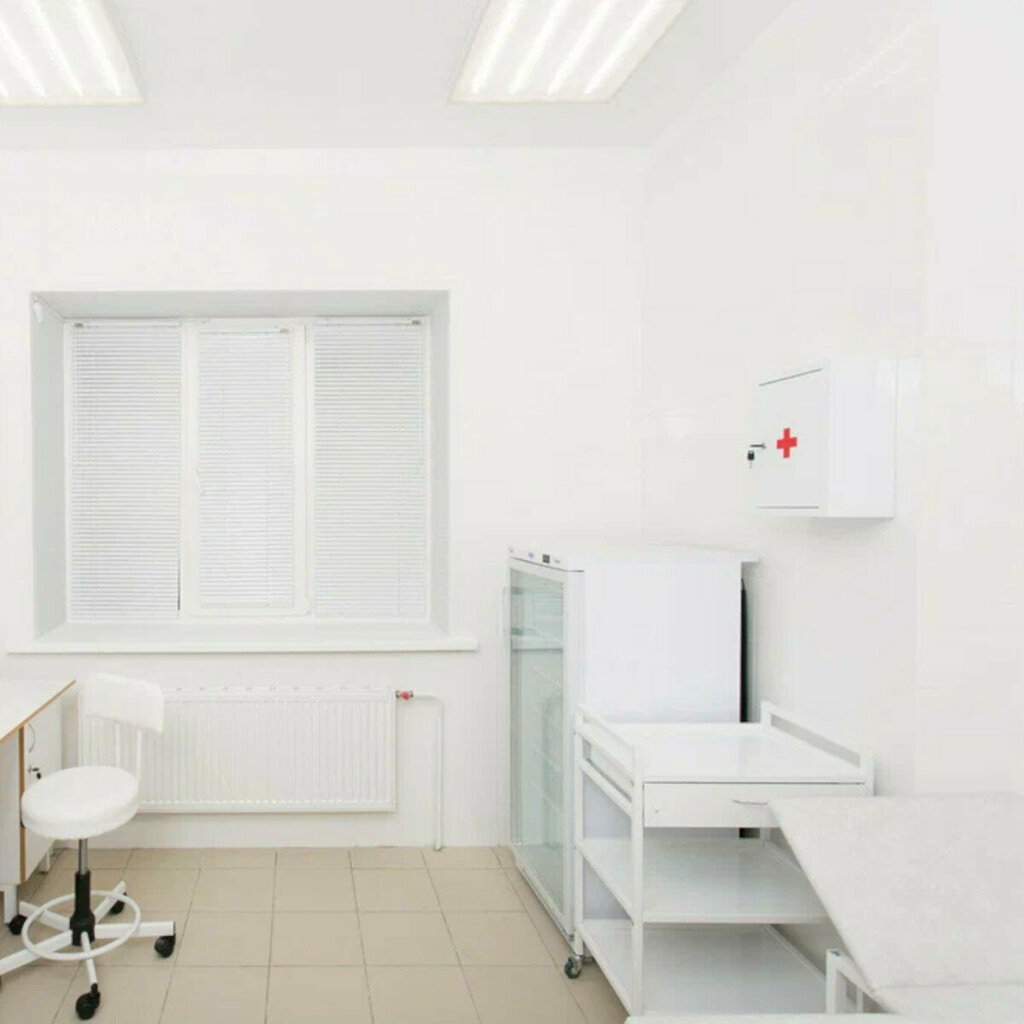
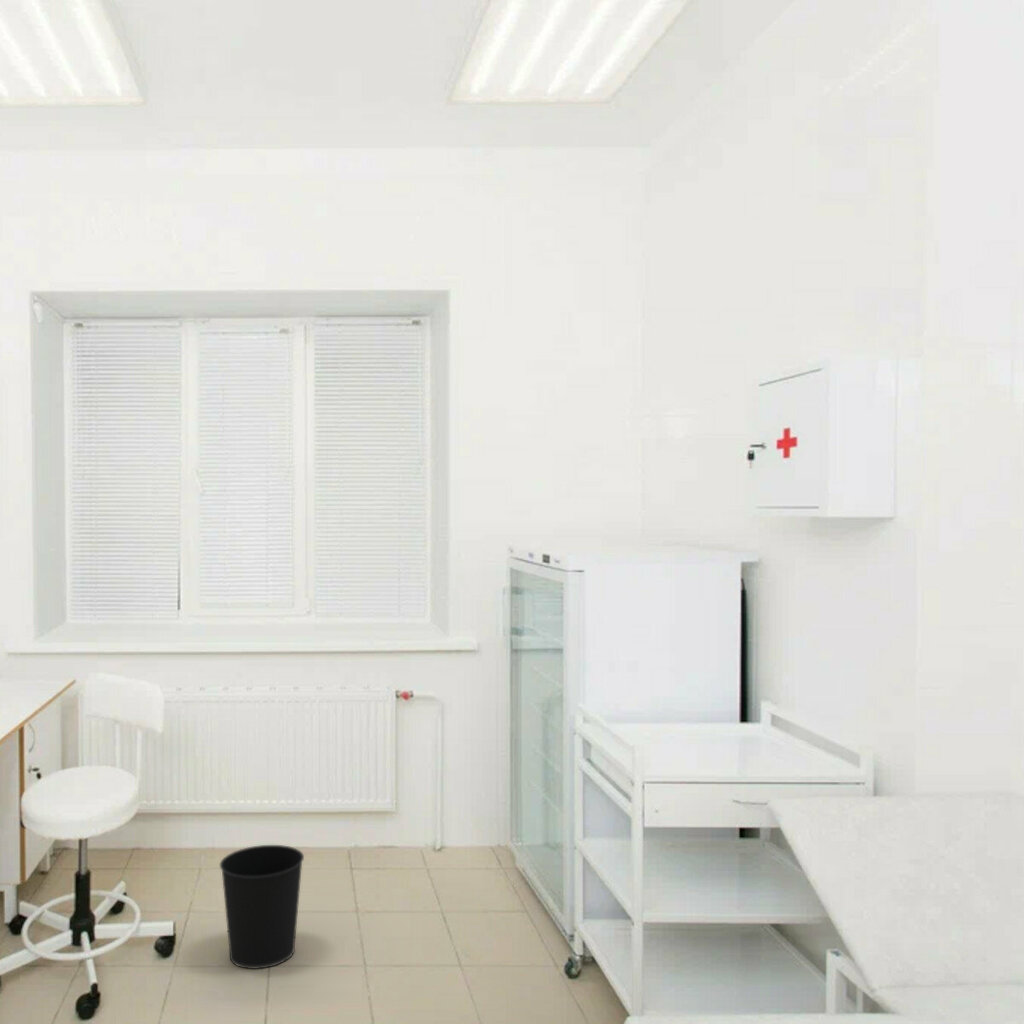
+ wastebasket [219,844,305,970]
